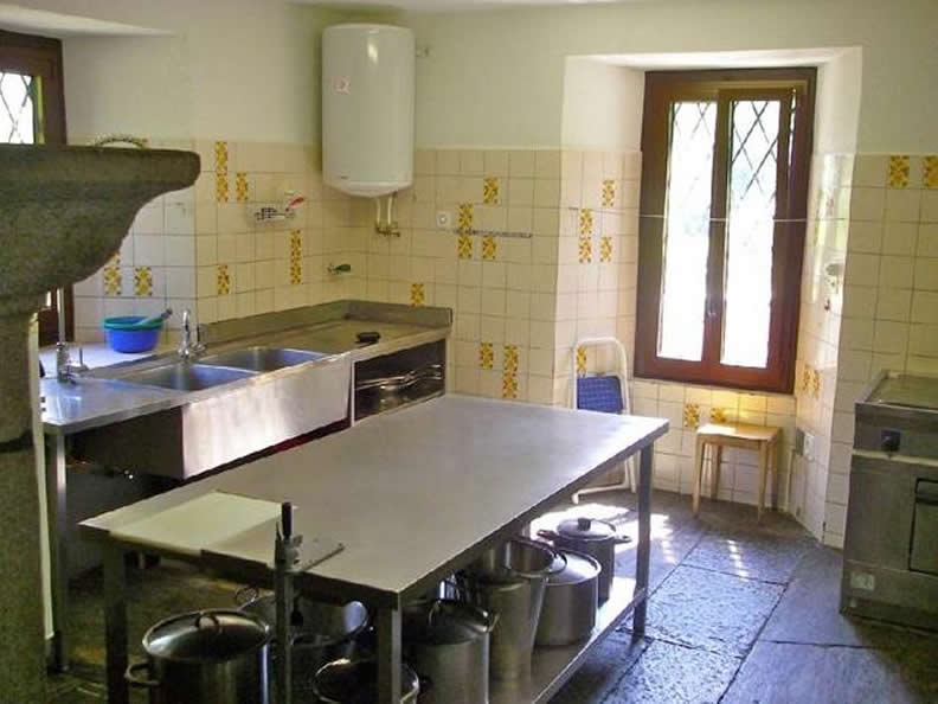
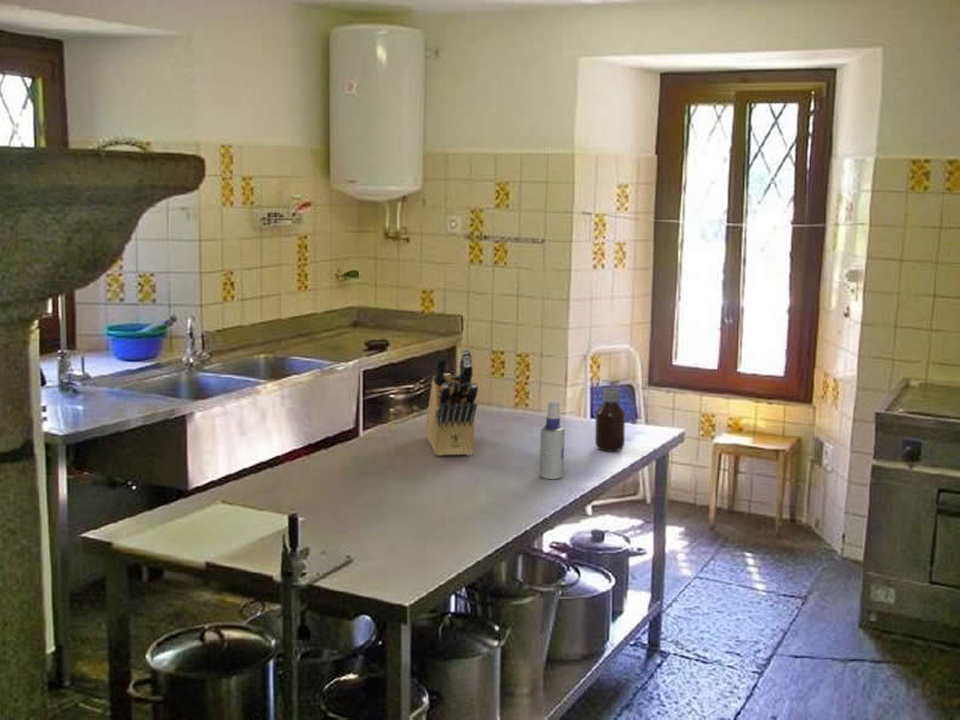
+ bottle [594,387,627,452]
+ knife block [424,348,479,457]
+ spray bottle [538,400,566,480]
